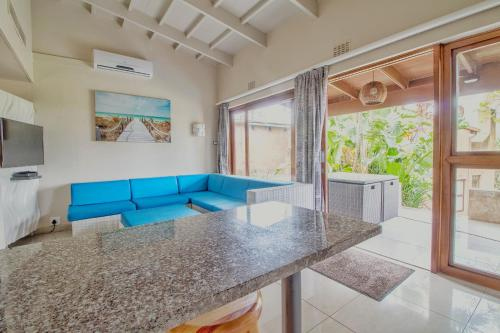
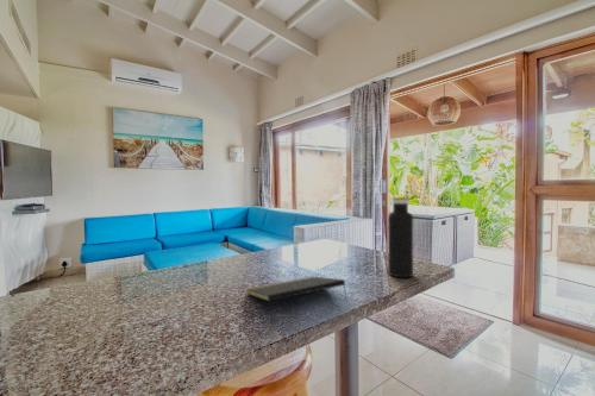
+ water bottle [387,196,414,278]
+ notepad [245,276,347,303]
